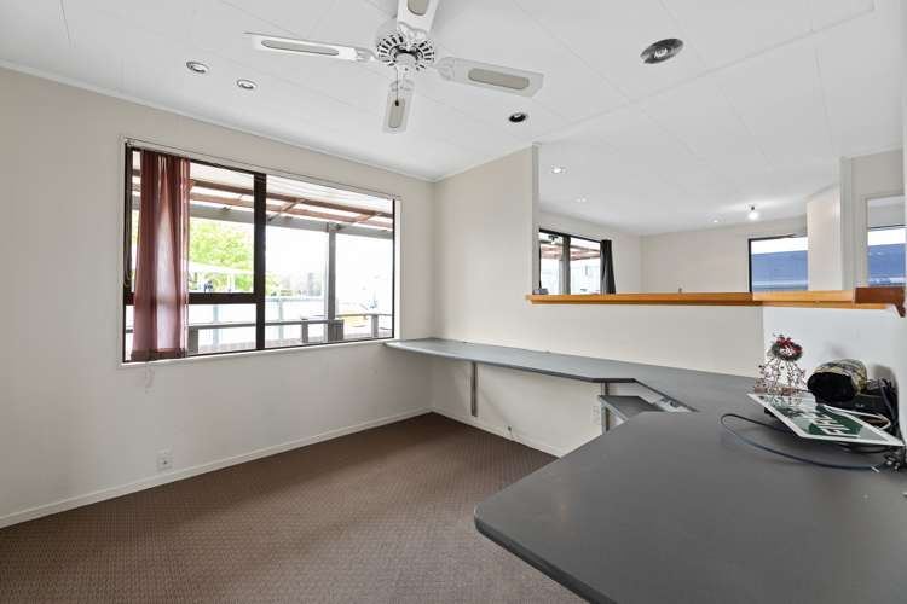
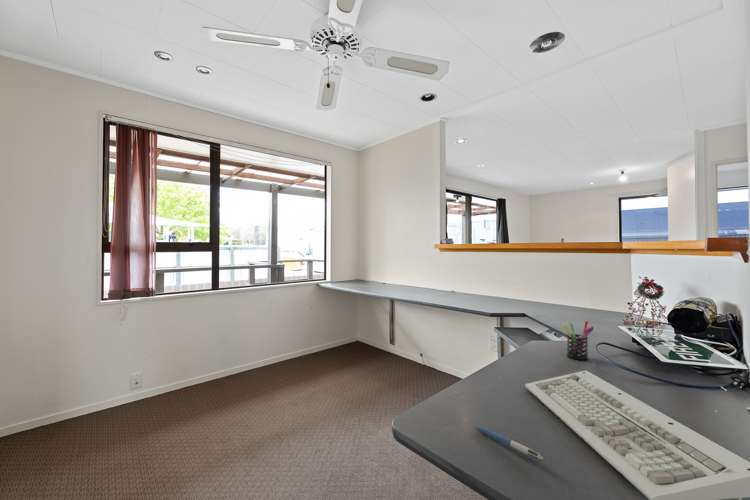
+ keyboard [524,370,750,500]
+ pen [475,425,544,460]
+ pen holder [562,320,595,361]
